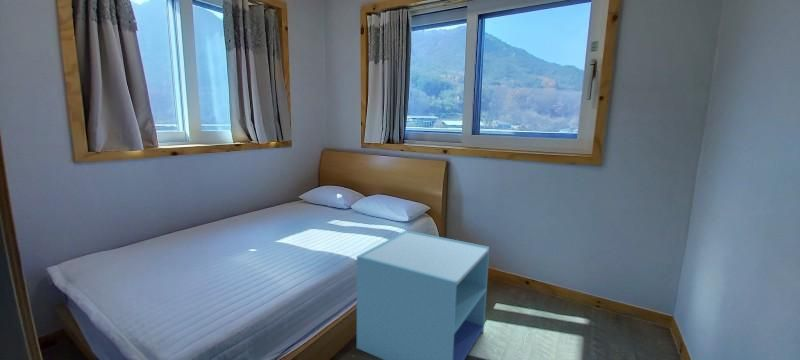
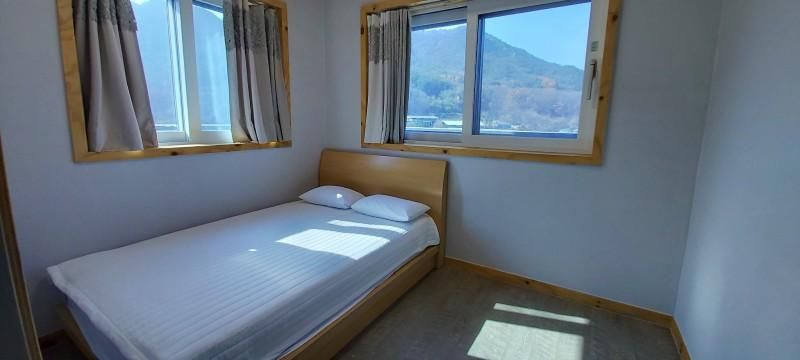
- nightstand [356,229,490,360]
